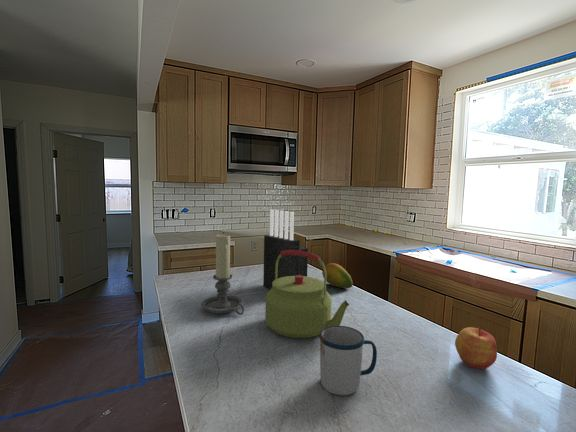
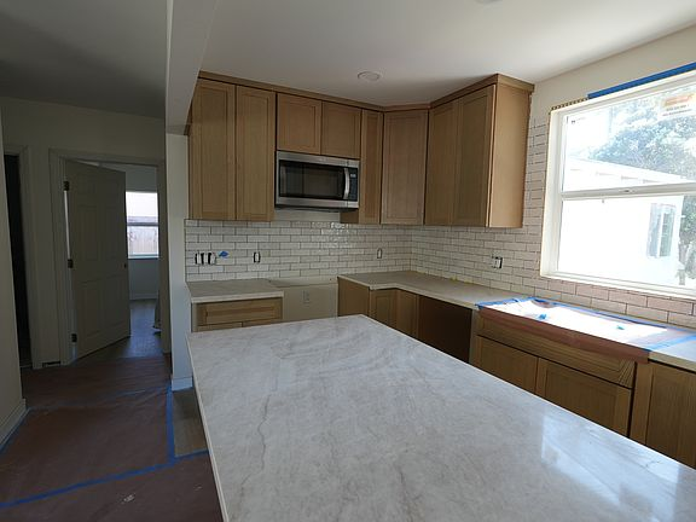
- candle holder [200,234,245,316]
- mug [318,325,378,396]
- knife block [262,209,309,290]
- apple [454,326,498,370]
- fruit [321,262,354,289]
- kettle [264,250,350,339]
